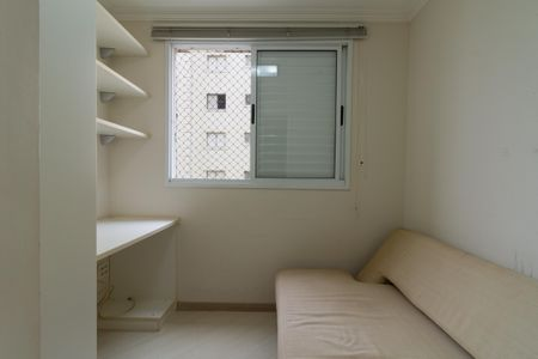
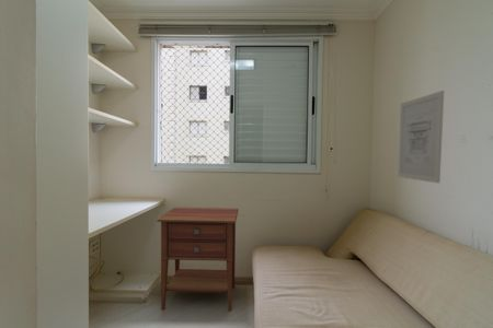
+ wall art [397,90,445,184]
+ nightstand [156,207,240,312]
